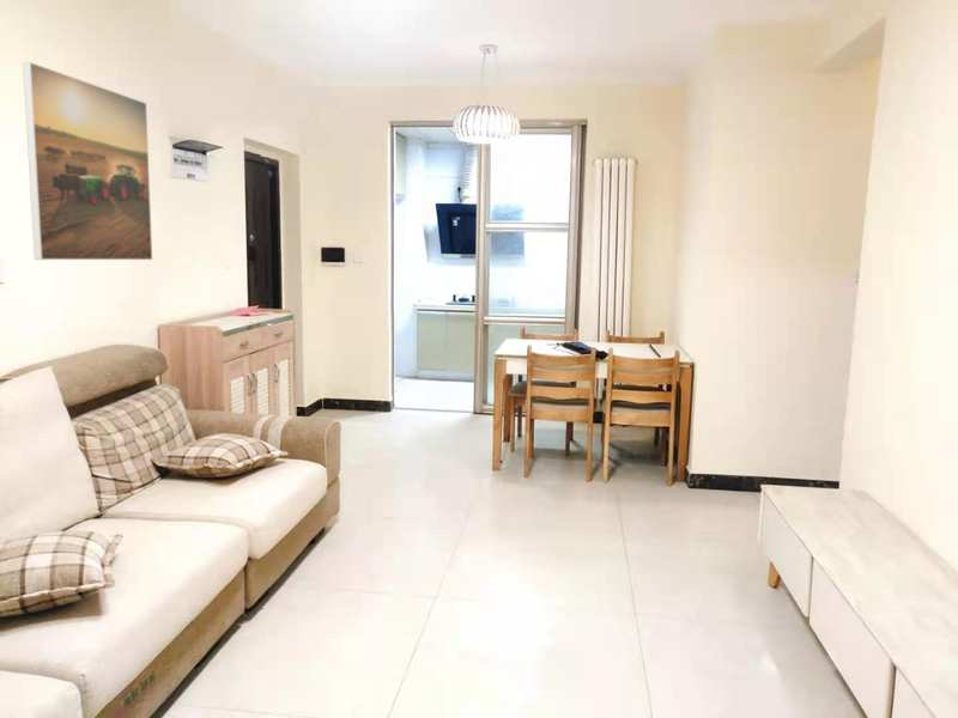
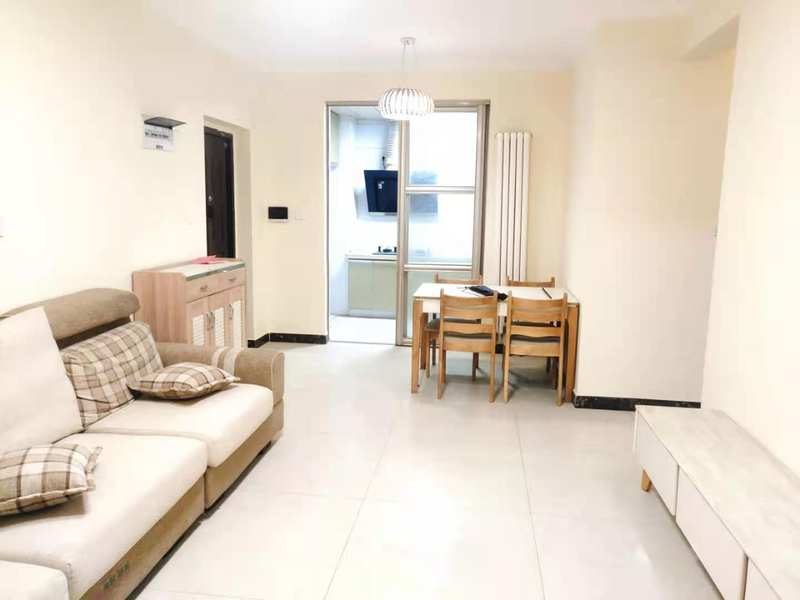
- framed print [22,61,153,261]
